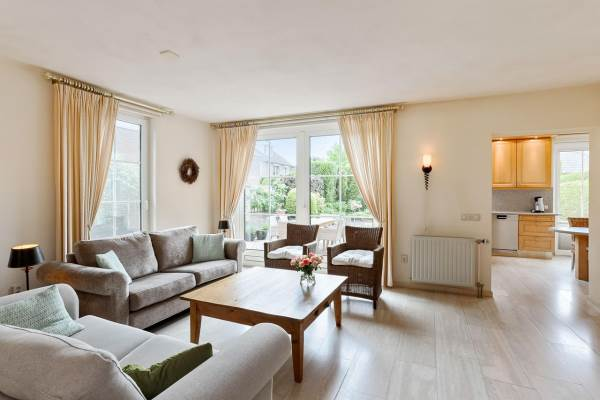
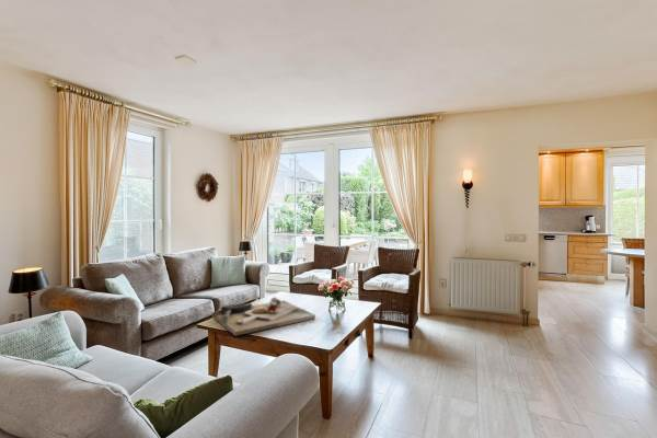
+ decorative tray [211,297,316,337]
